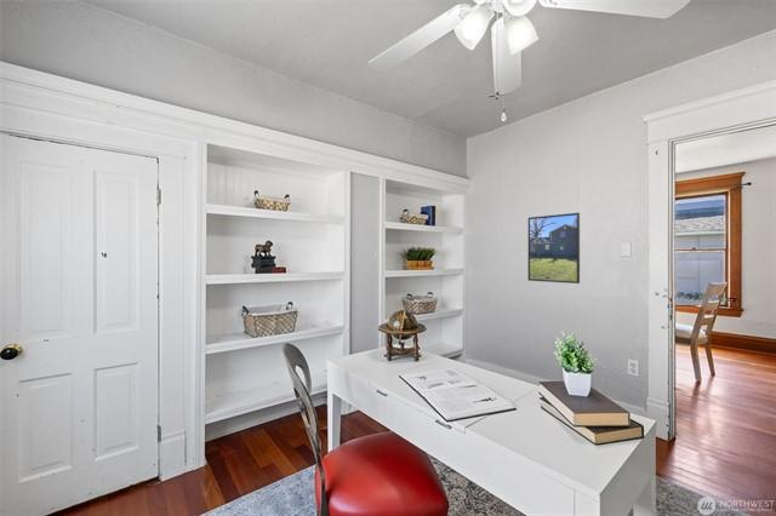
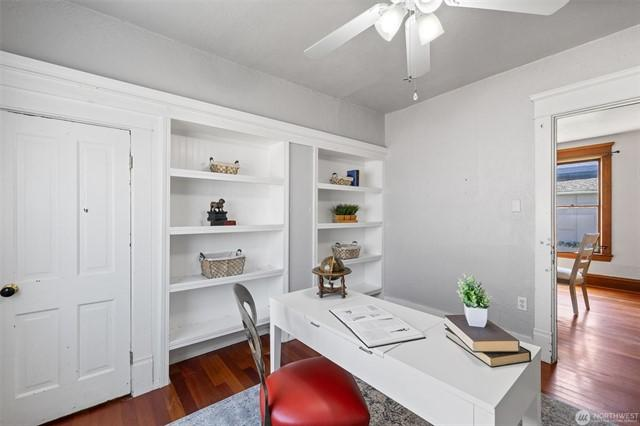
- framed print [527,212,581,285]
